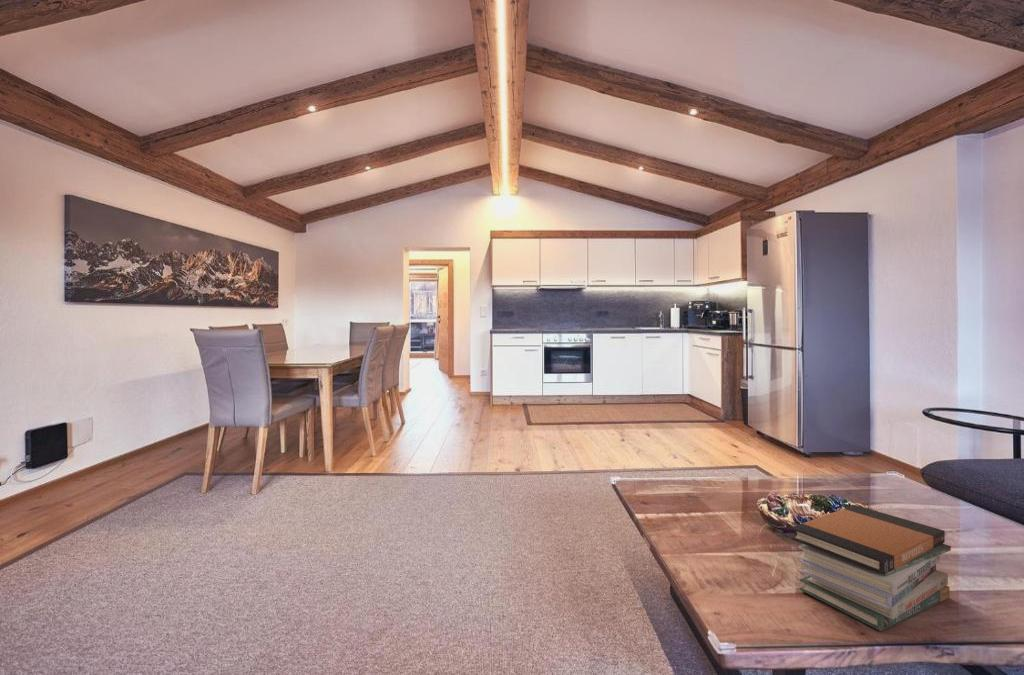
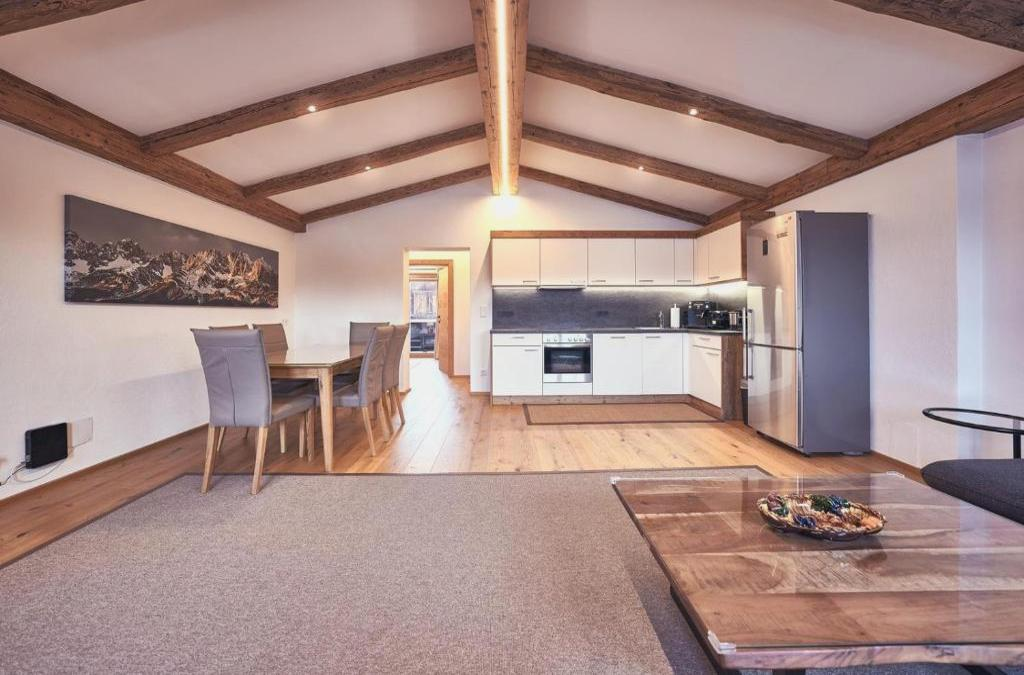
- book stack [790,504,952,632]
